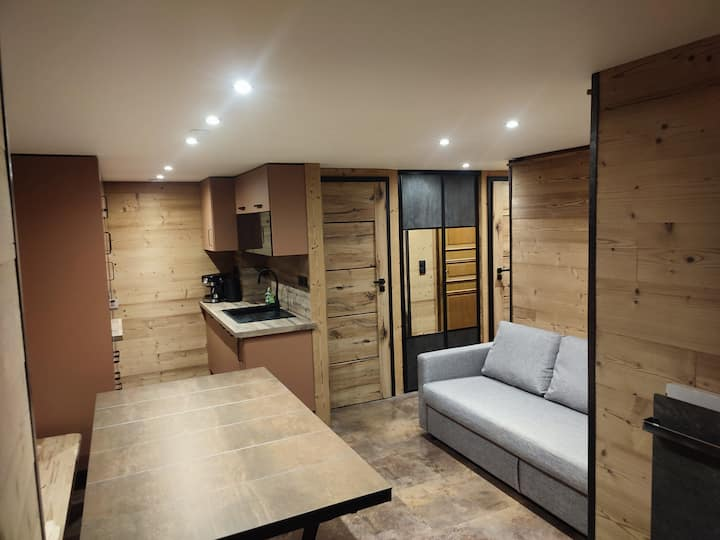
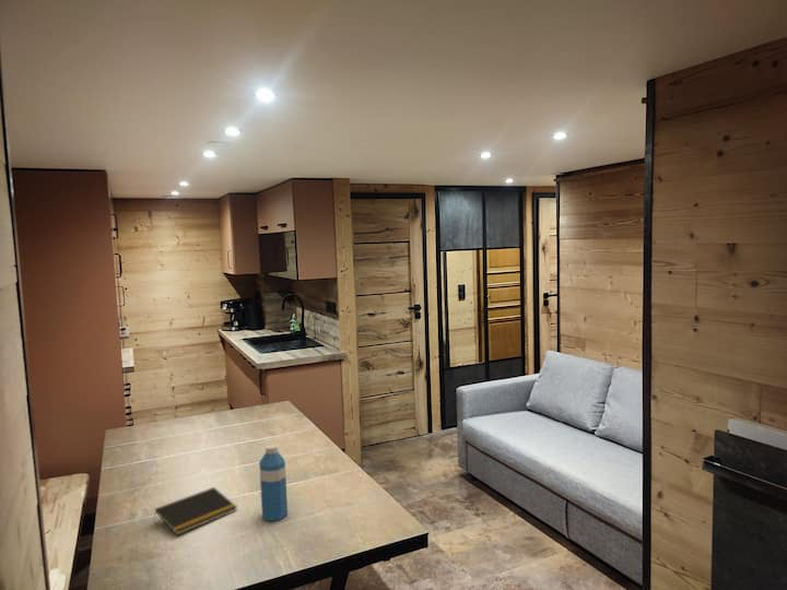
+ notepad [153,486,238,536]
+ water bottle [258,444,289,522]
